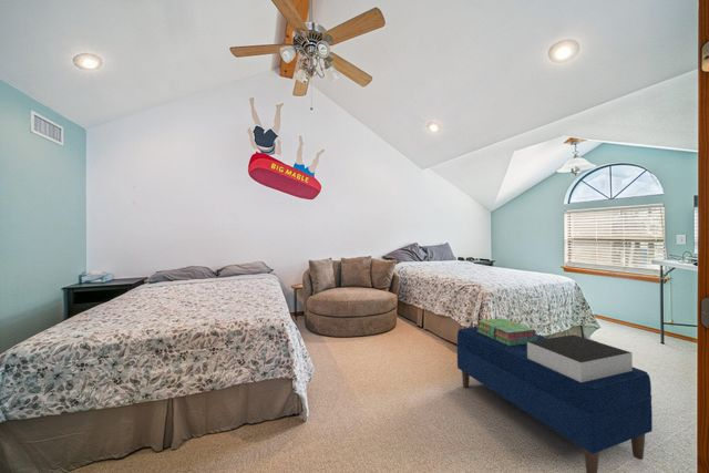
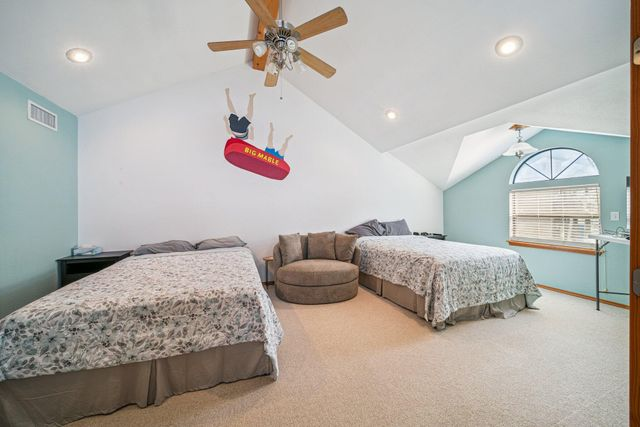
- bench [456,325,654,473]
- stack of books [476,317,538,346]
- decorative box [527,333,634,382]
